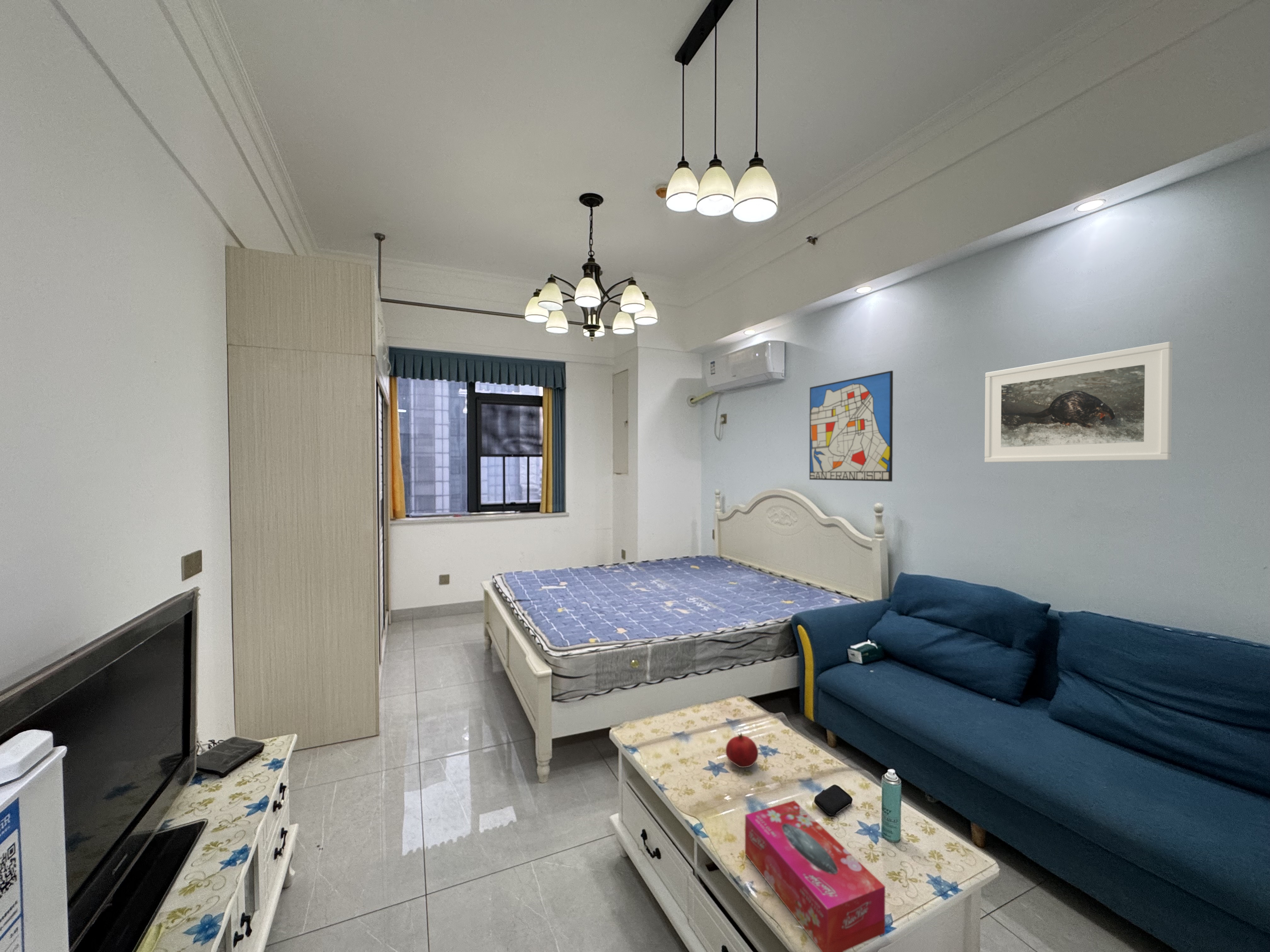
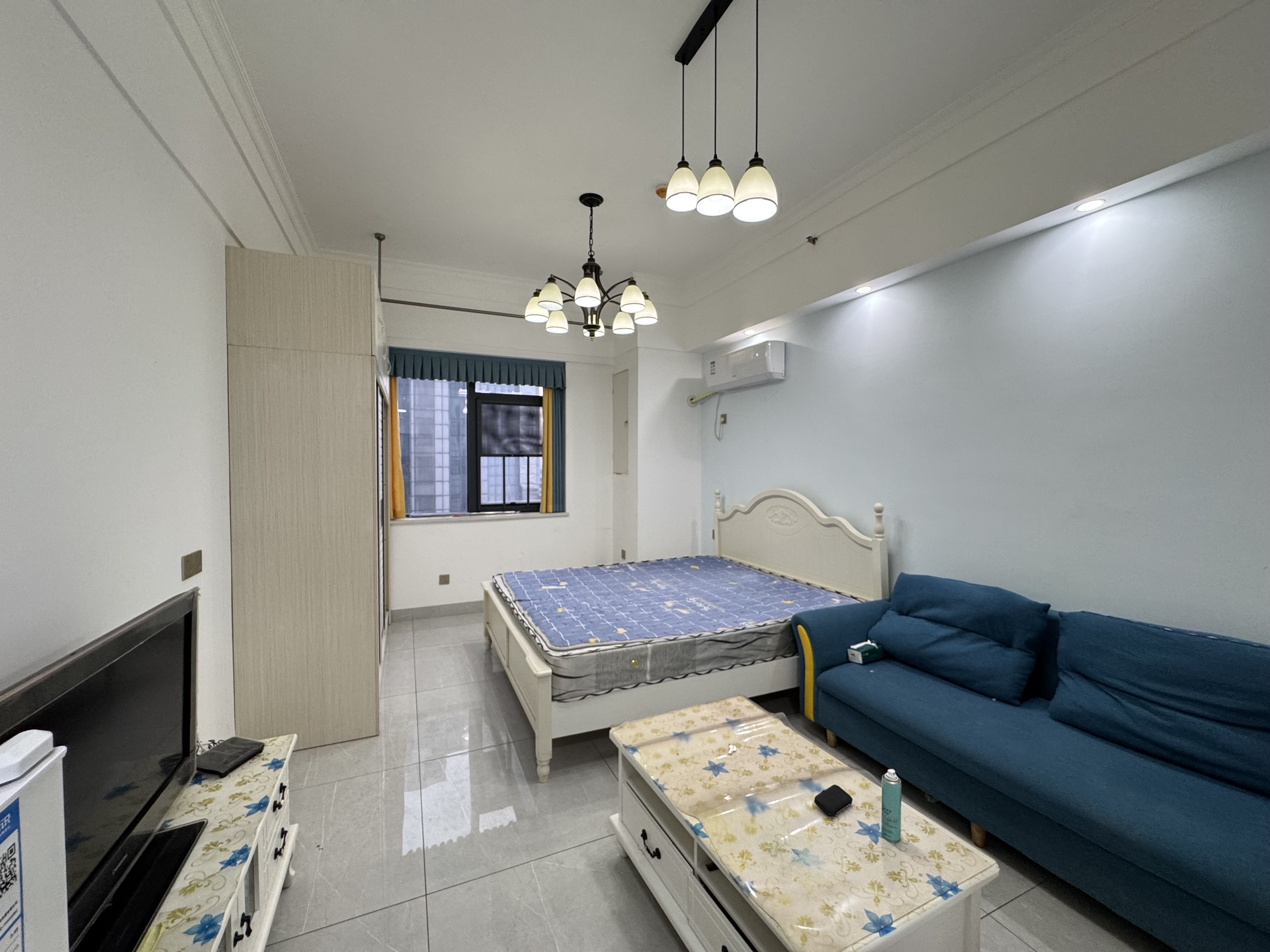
- wall art [809,370,893,482]
- tissue box [745,800,885,952]
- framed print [984,341,1173,463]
- fruit [725,732,758,768]
